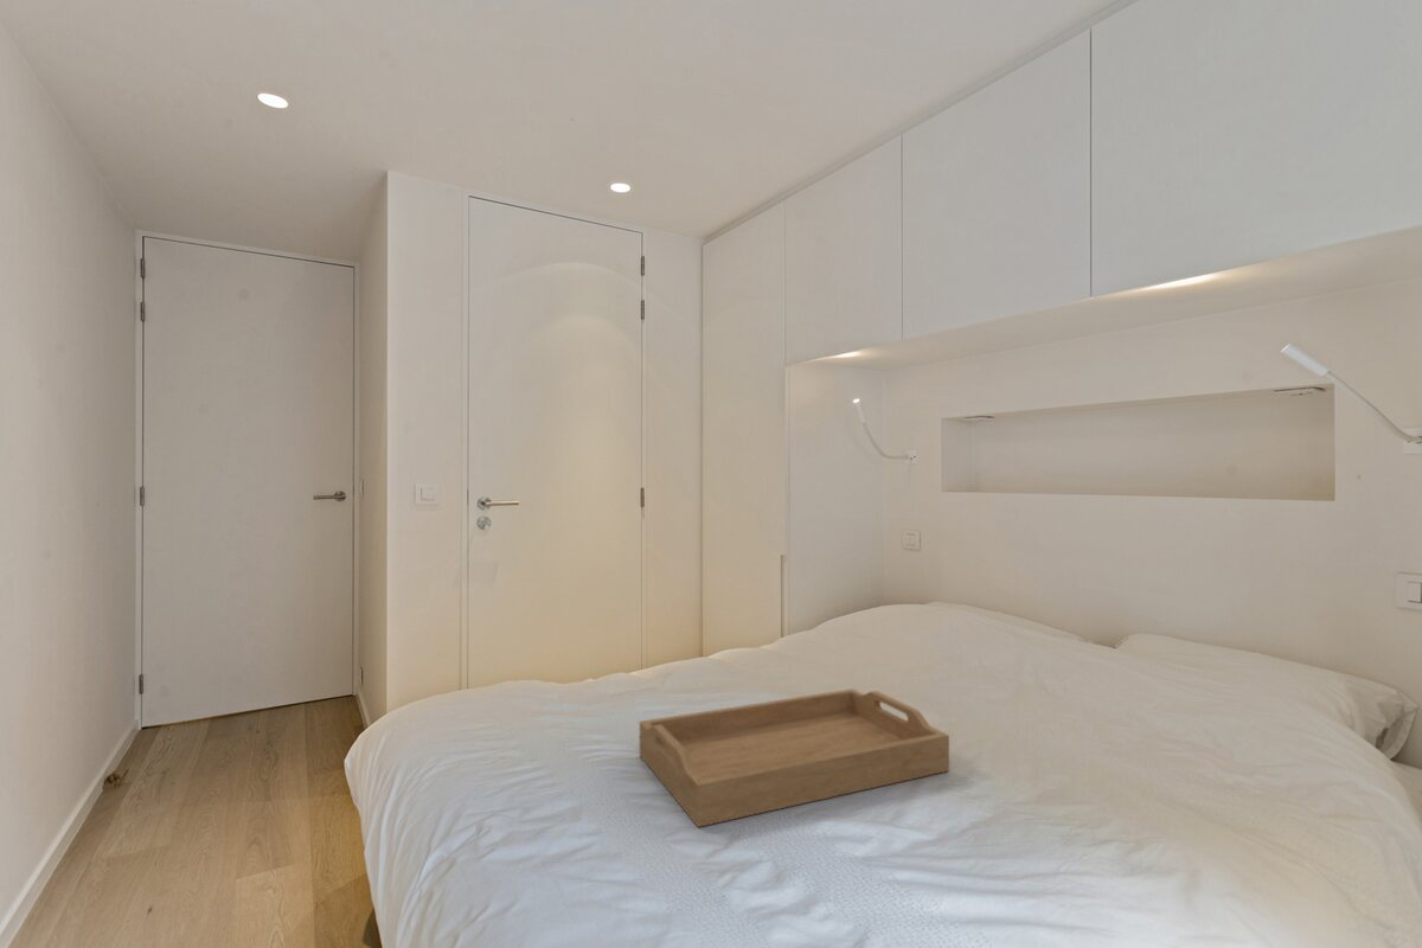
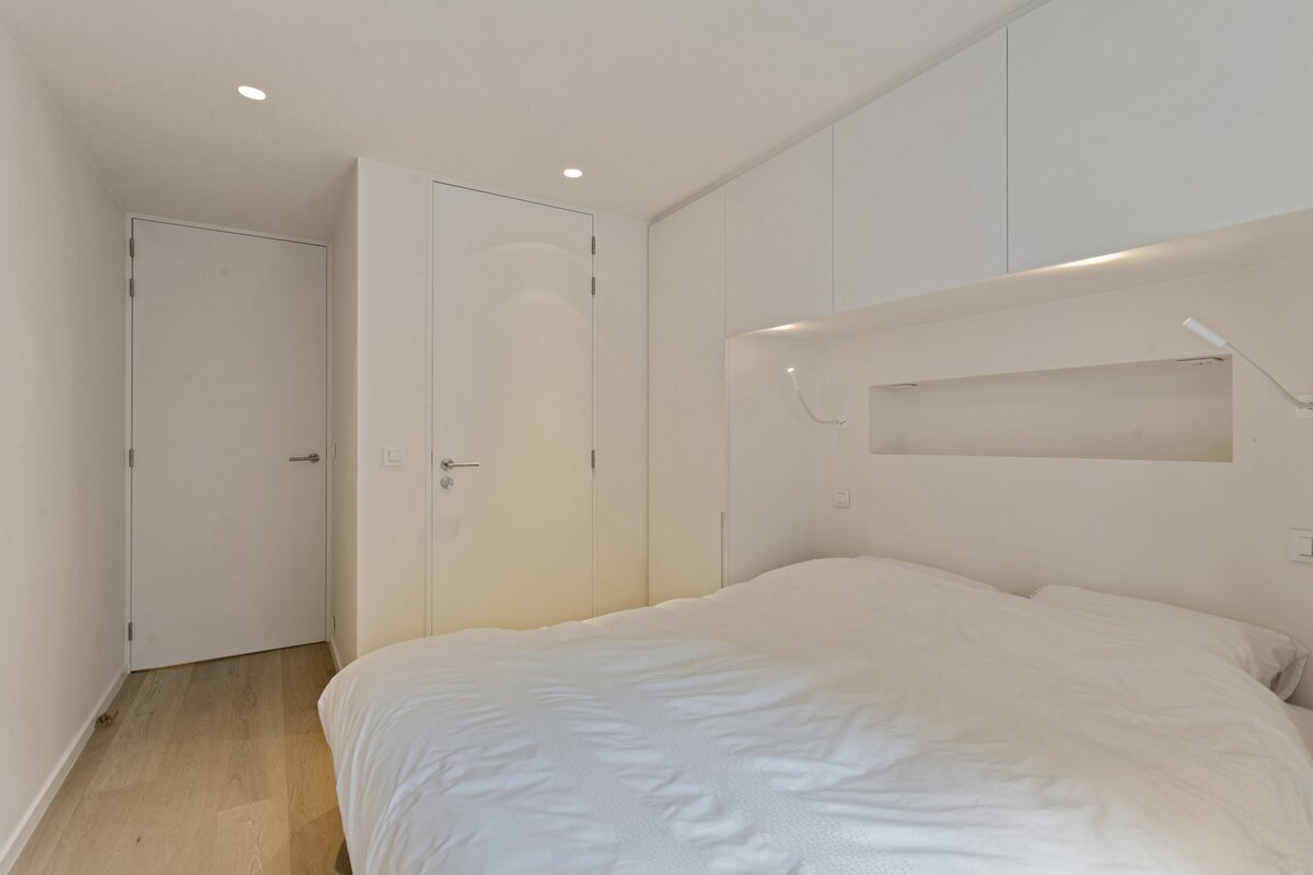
- serving tray [639,687,950,828]
